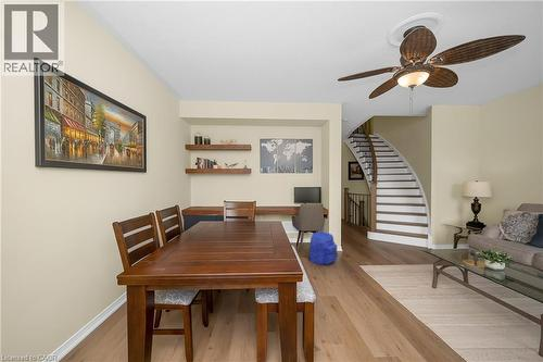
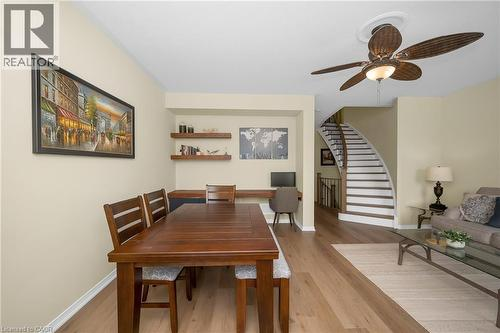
- backpack [307,230,339,266]
